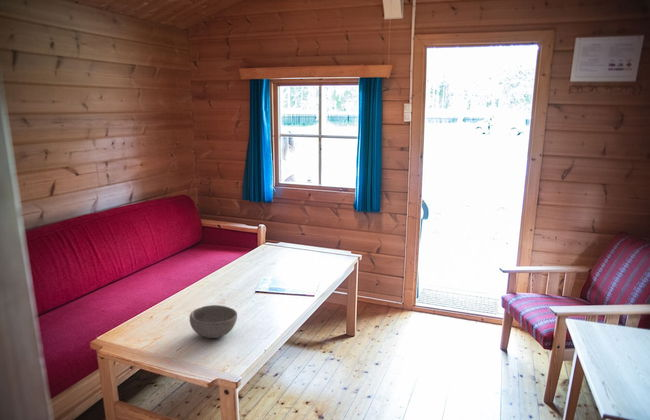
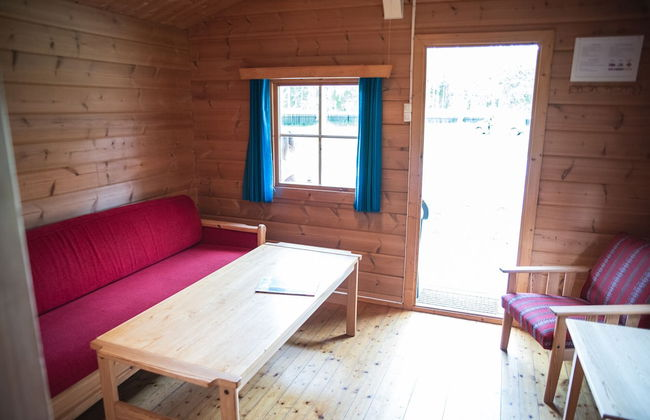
- bowl [189,304,238,339]
